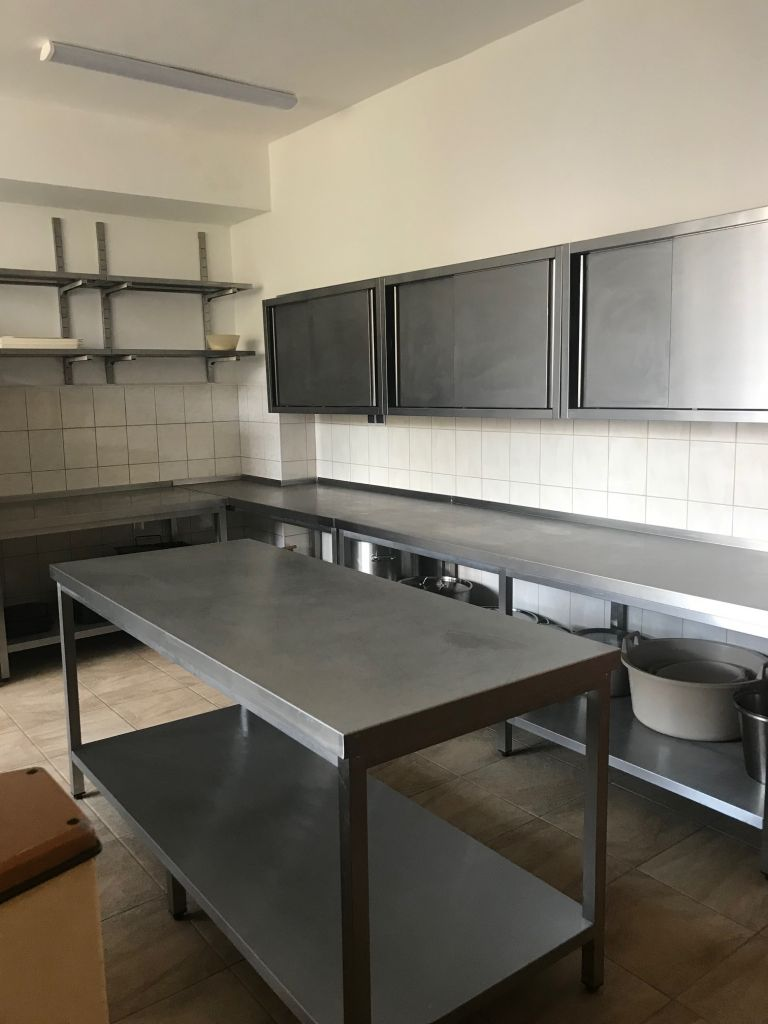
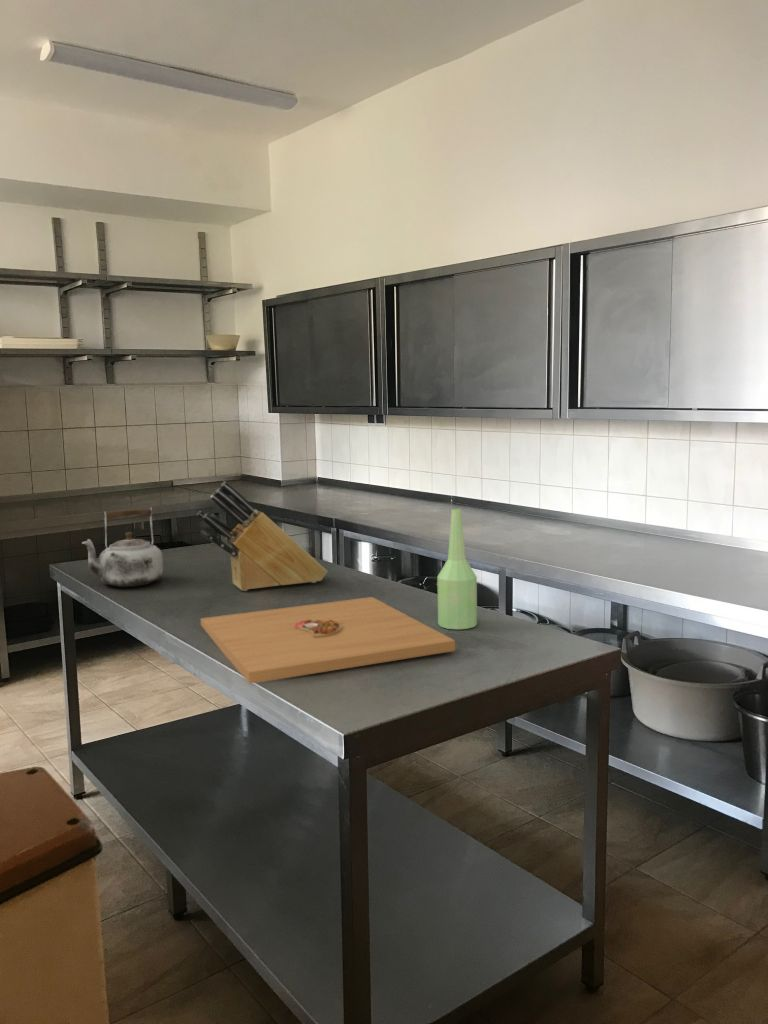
+ kettle [81,506,164,588]
+ knife block [196,480,329,592]
+ bottle [436,508,478,630]
+ platter [200,596,456,685]
